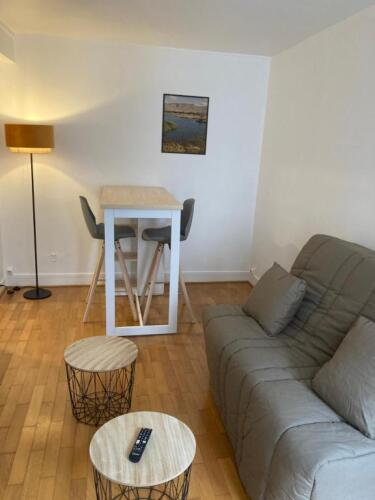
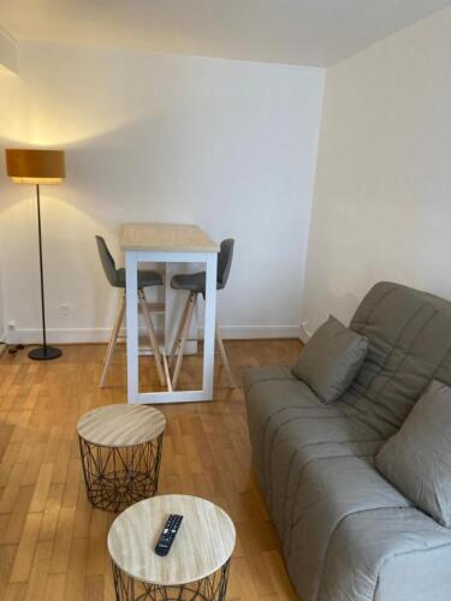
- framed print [160,92,210,156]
